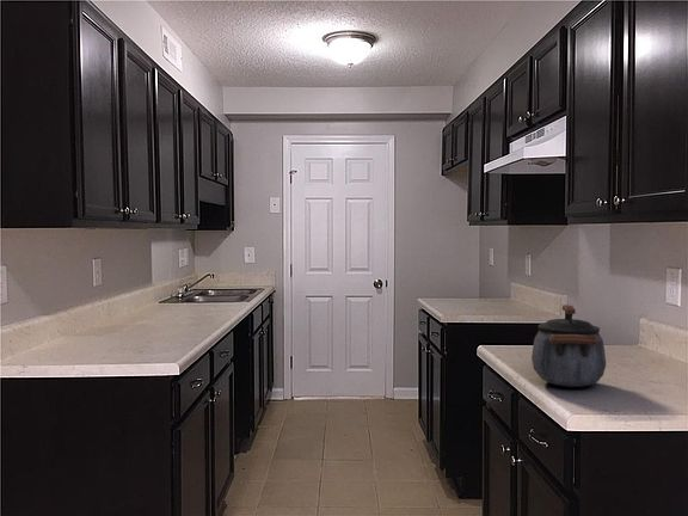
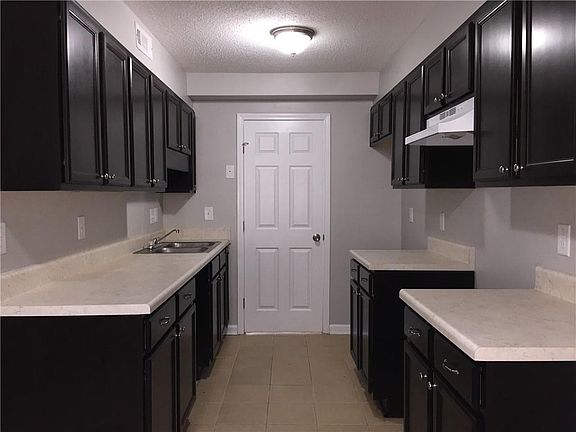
- kettle [530,303,607,388]
